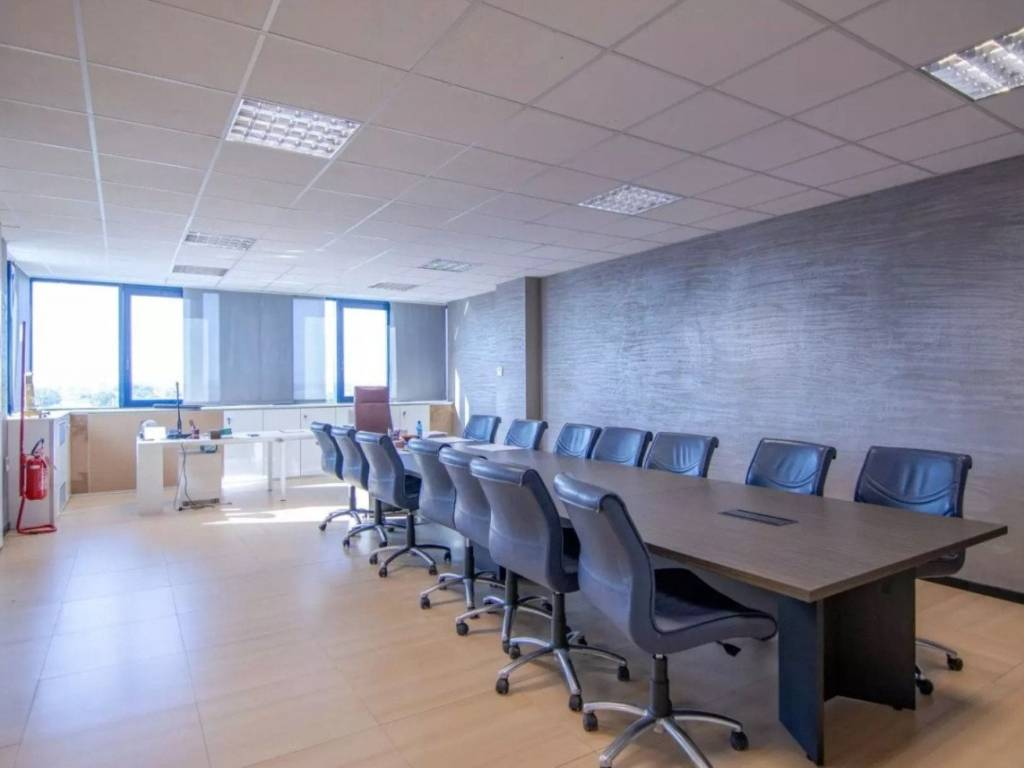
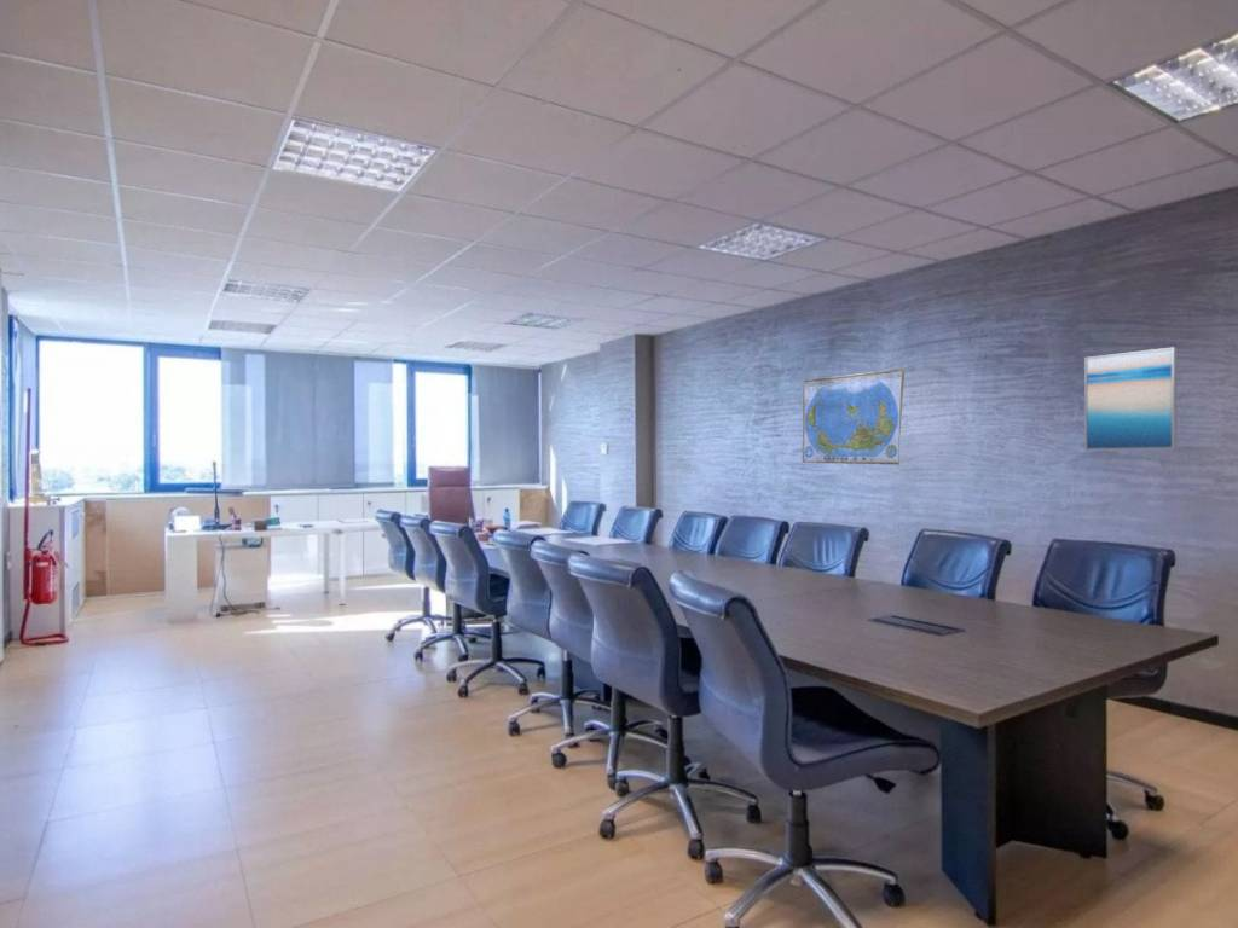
+ world map [802,369,906,465]
+ wall art [1083,346,1178,452]
